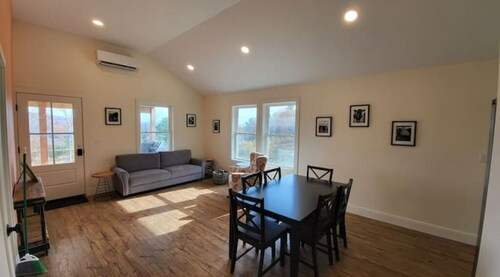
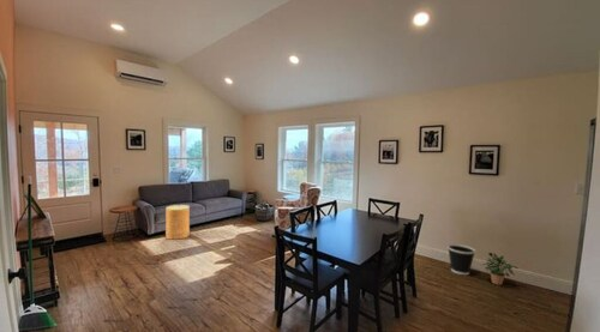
+ wastebasket [446,243,476,276]
+ potted plant [482,252,518,285]
+ basket [164,204,191,241]
